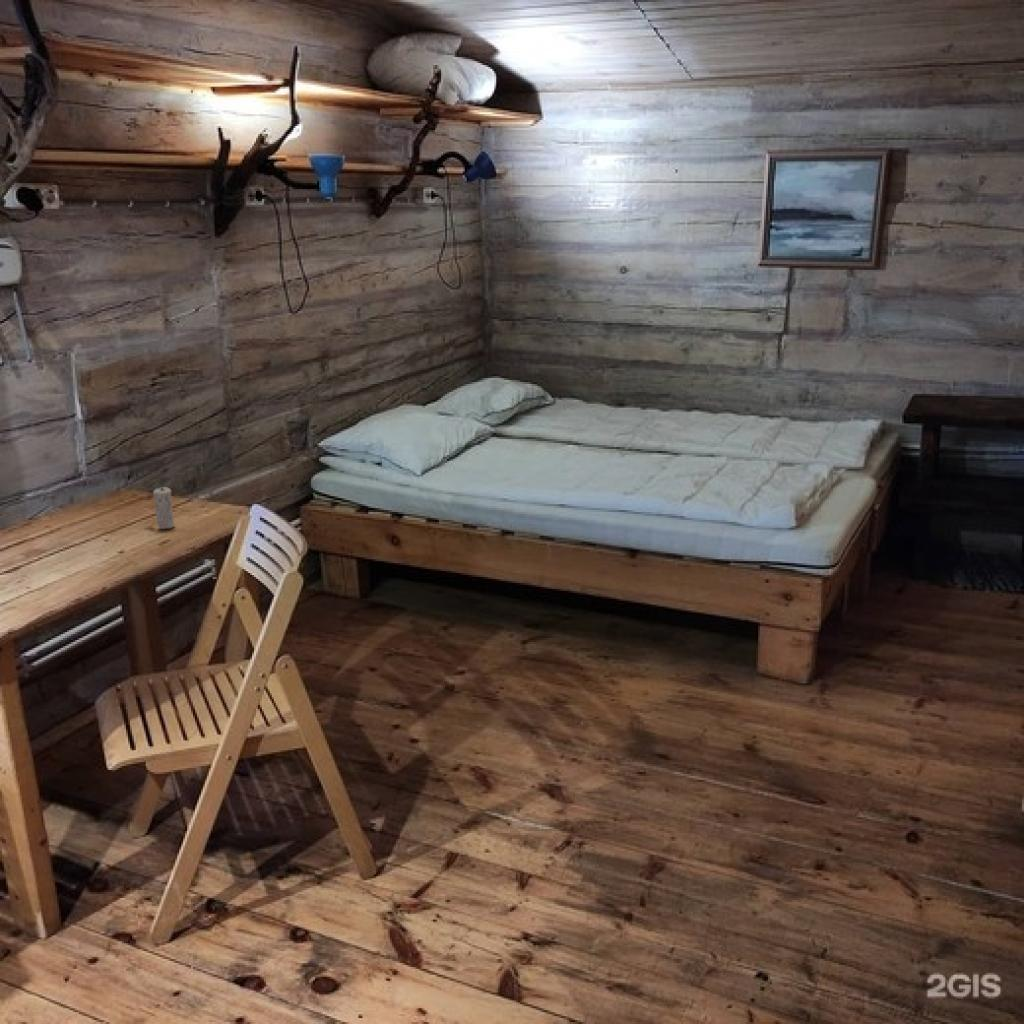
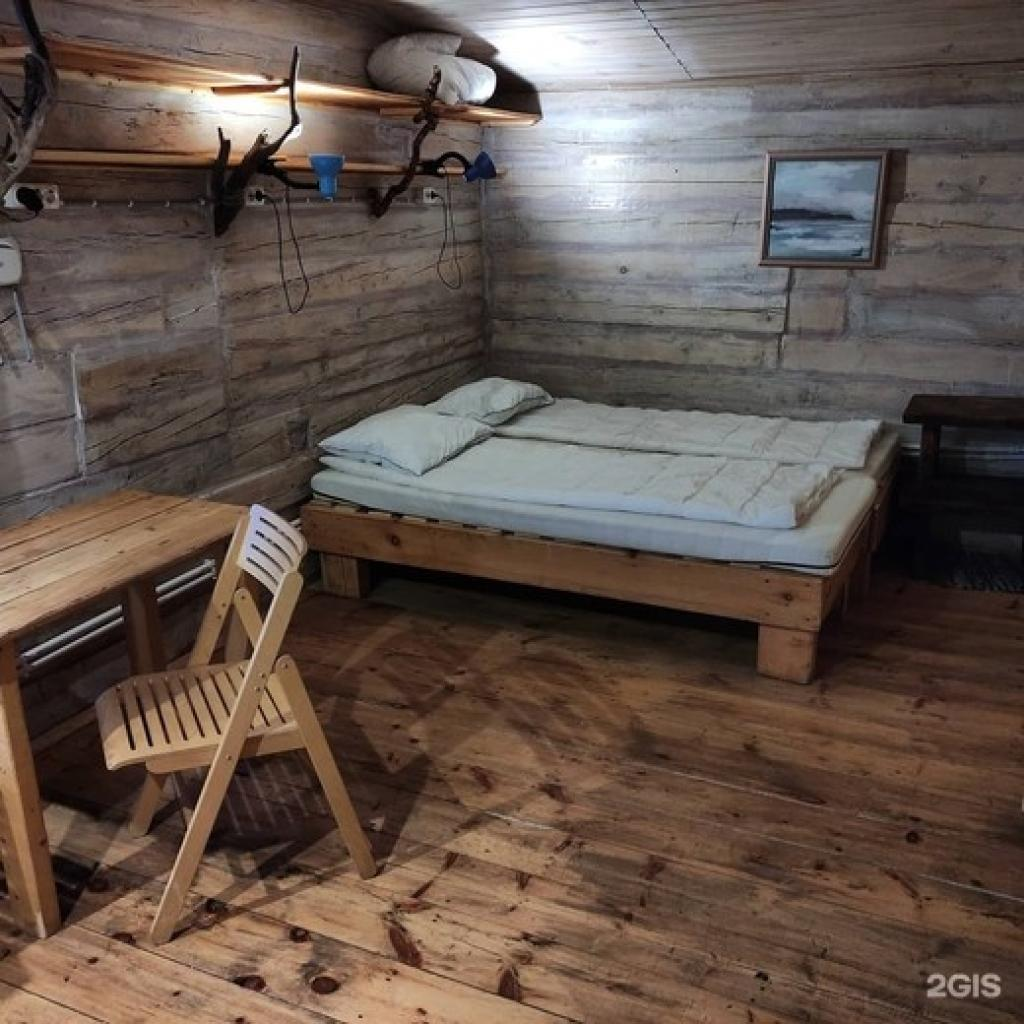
- candle [152,482,176,530]
